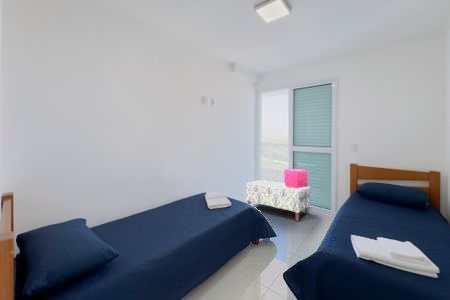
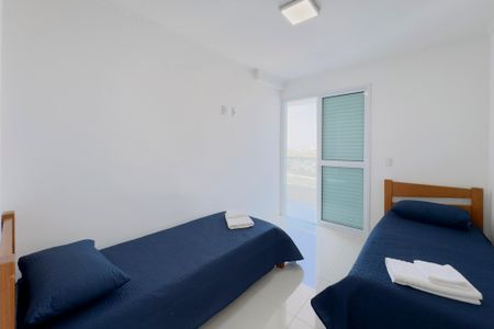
- storage bin [283,168,309,189]
- bench [245,179,311,222]
